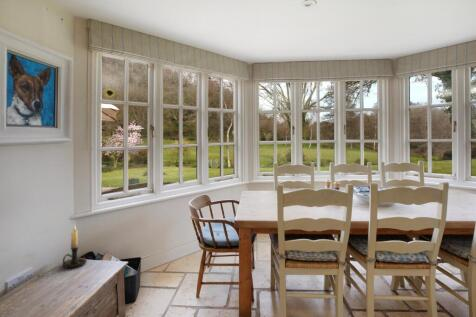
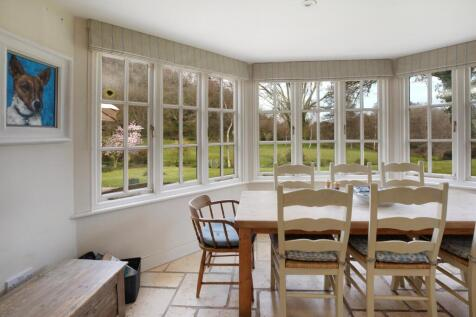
- candle holder [61,224,88,270]
